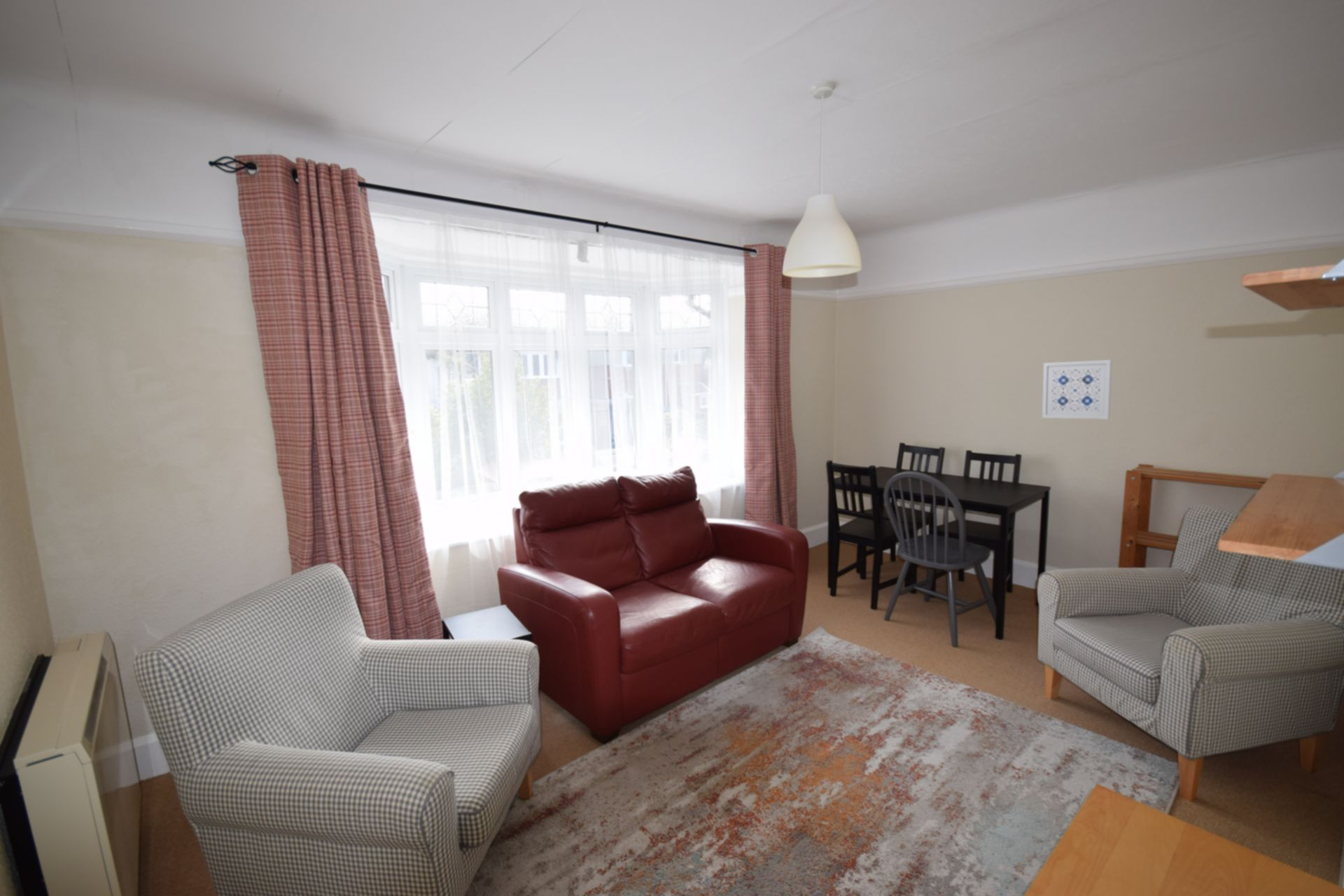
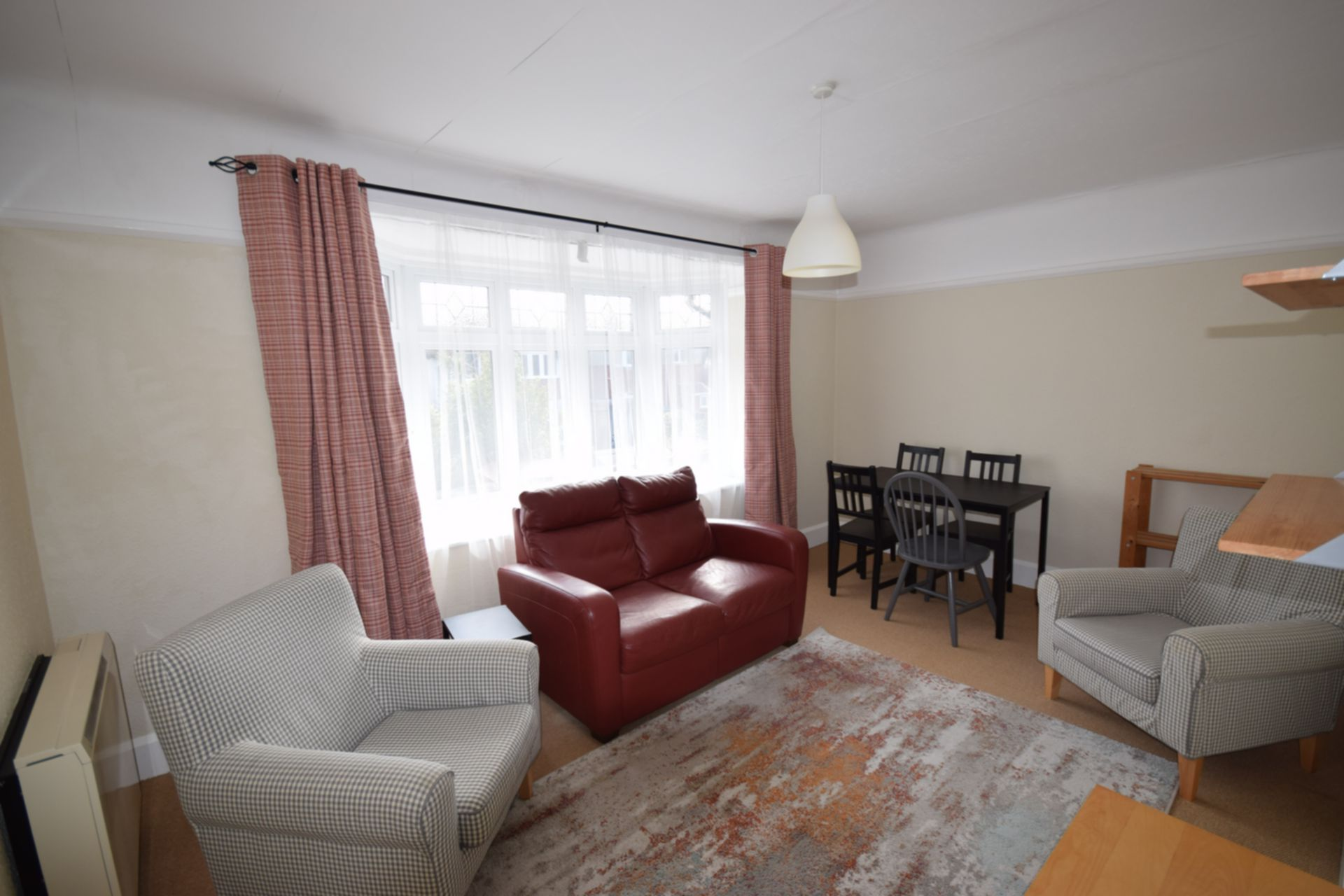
- wall art [1042,359,1112,420]
